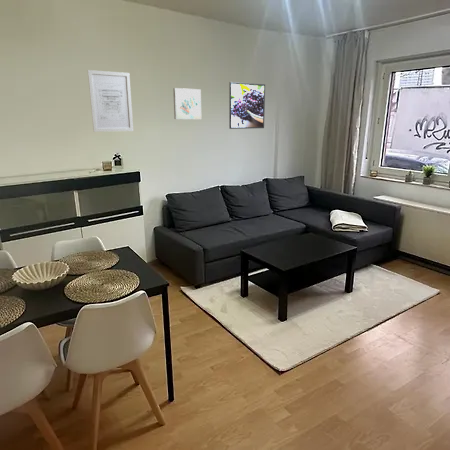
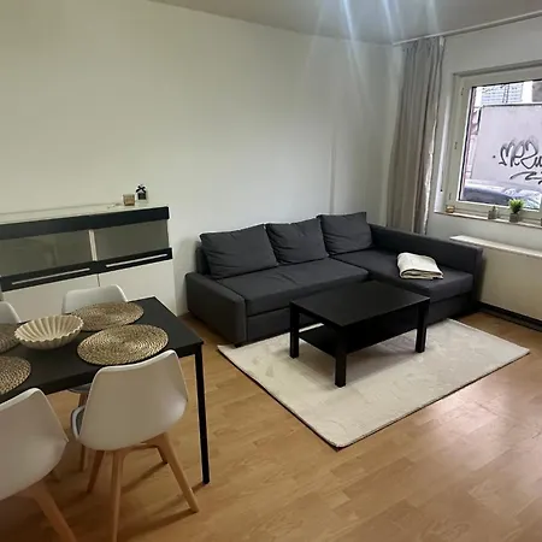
- wall art [172,87,202,120]
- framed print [228,81,266,130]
- wall art [87,69,134,133]
